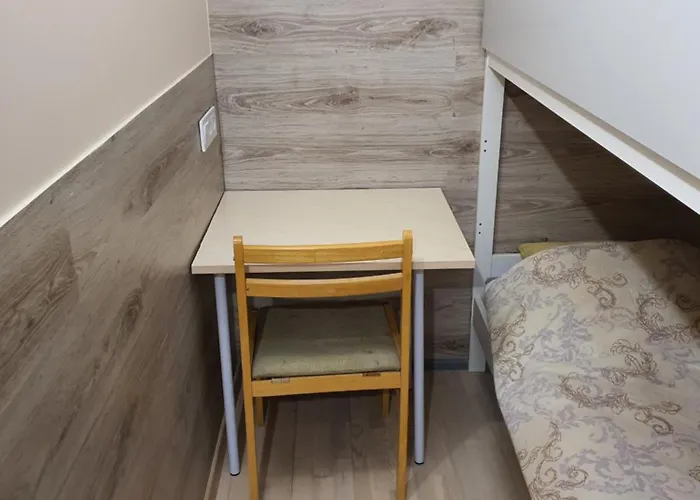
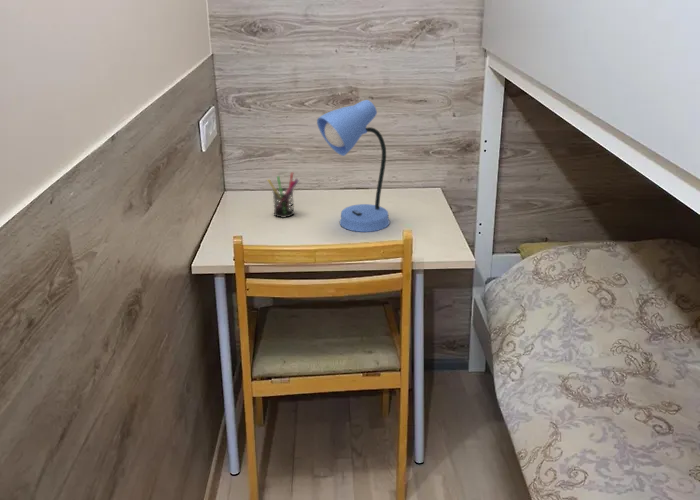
+ pen holder [267,171,299,219]
+ desk lamp [316,99,391,233]
